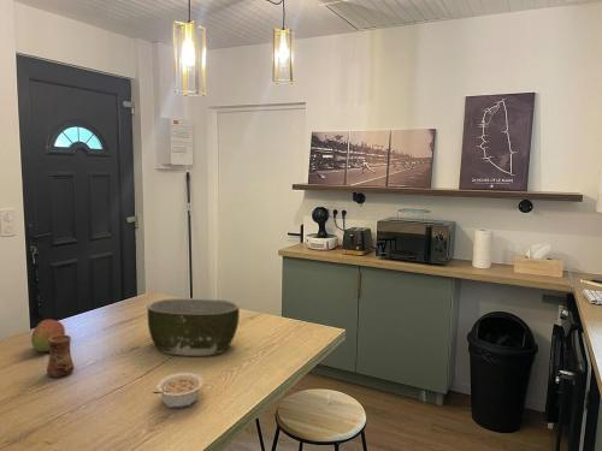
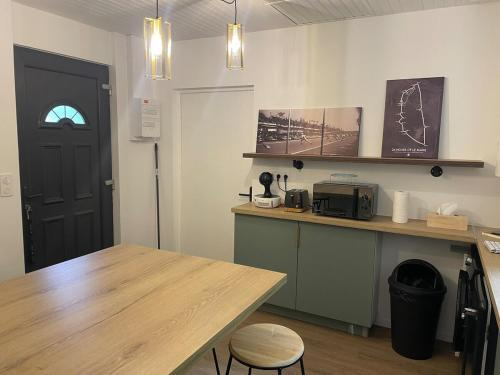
- legume [152,372,205,409]
- fruit [30,319,66,352]
- cup [46,334,76,378]
- bowl [146,297,241,357]
